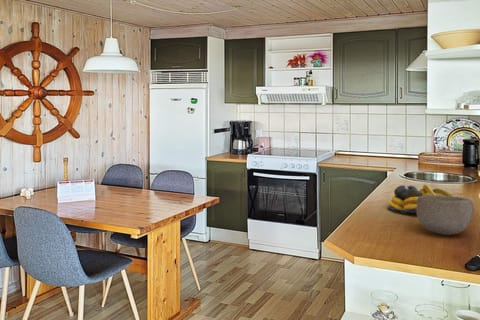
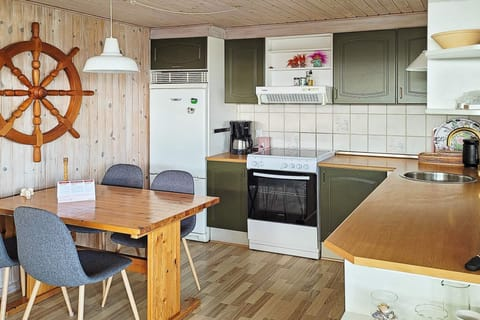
- fruit bowl [387,183,455,214]
- bowl [416,195,475,236]
